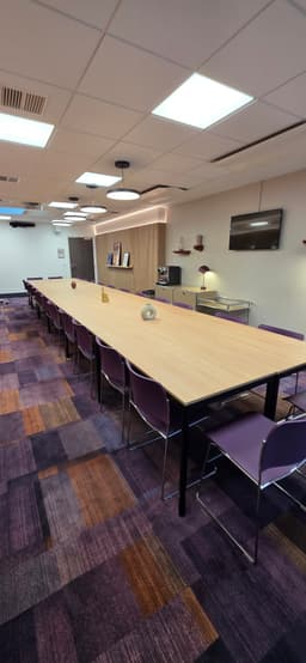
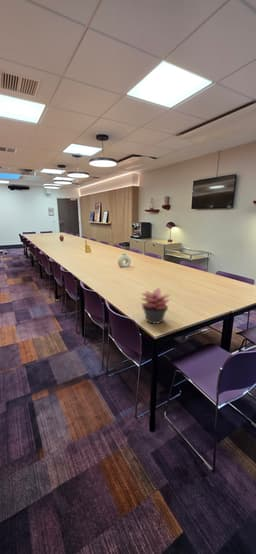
+ succulent plant [139,287,171,325]
